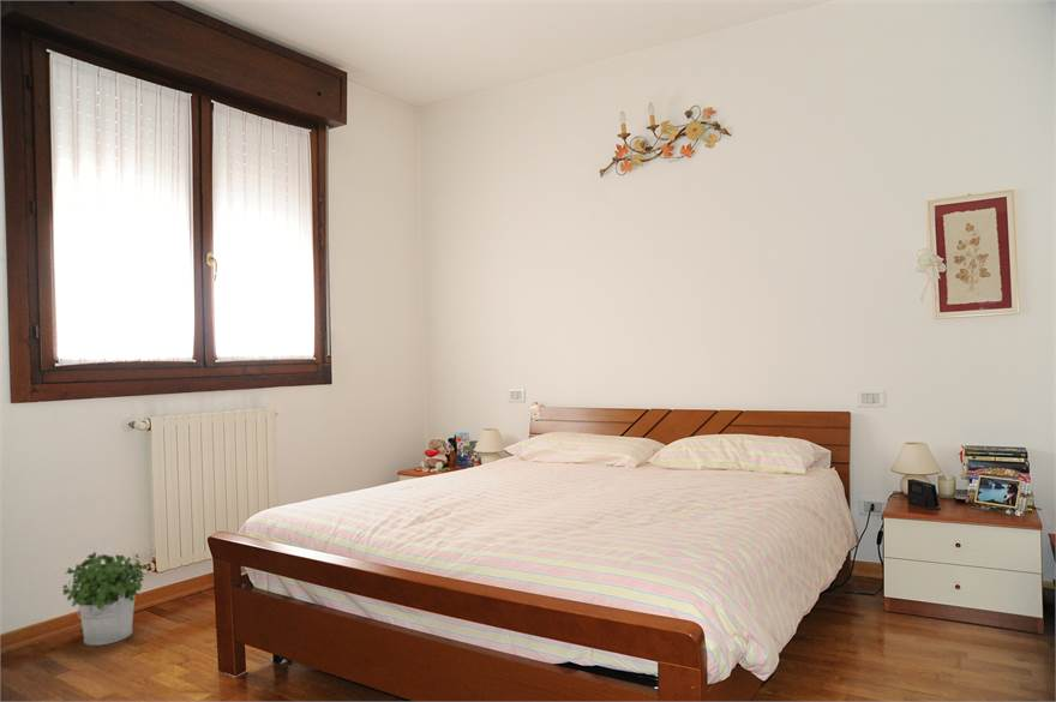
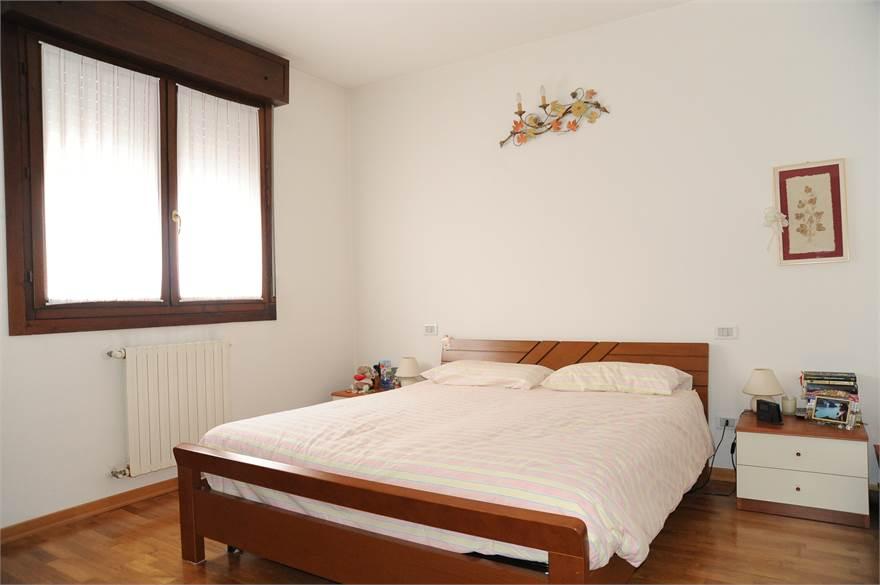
- potted plant [61,550,145,647]
